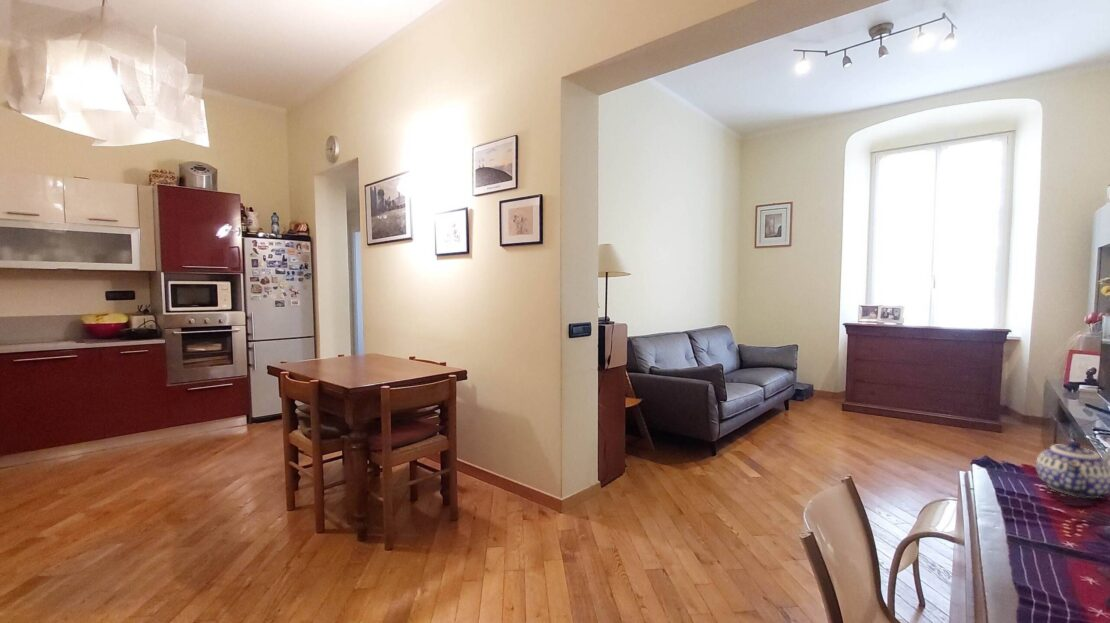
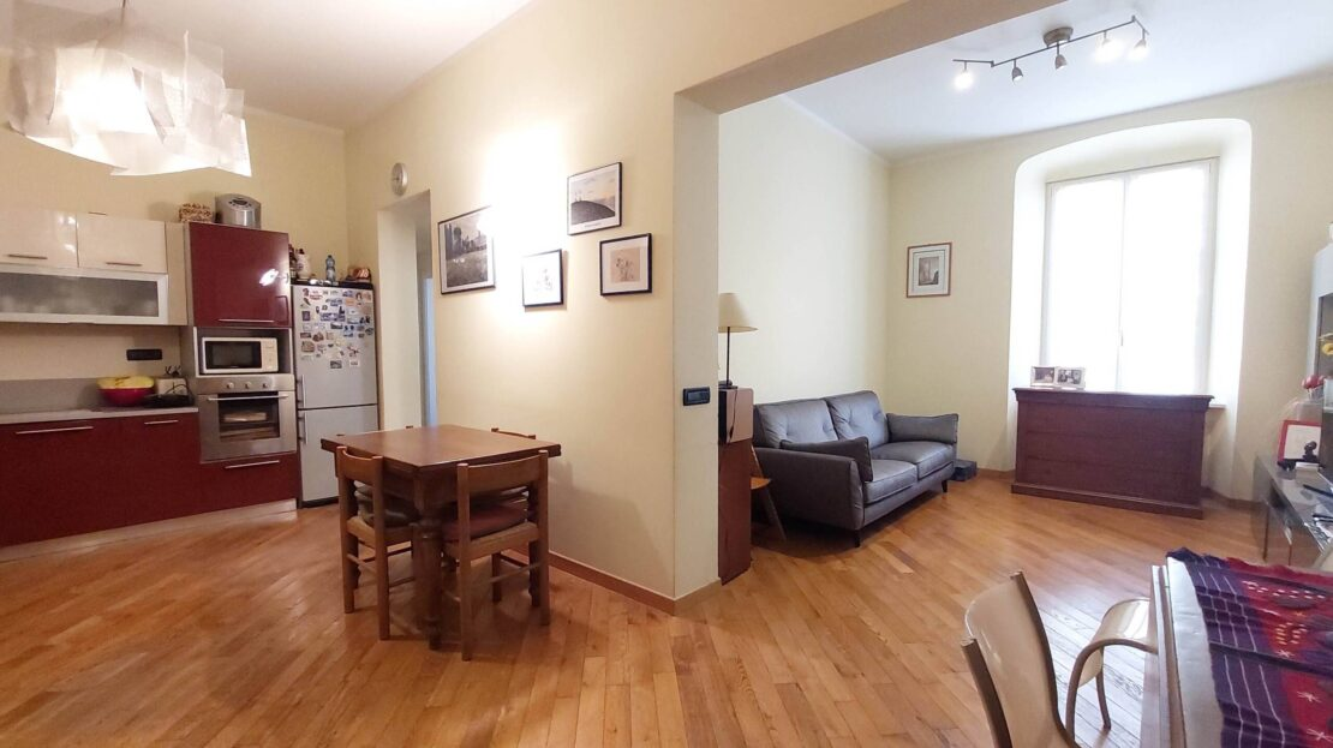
- teapot [1035,440,1110,499]
